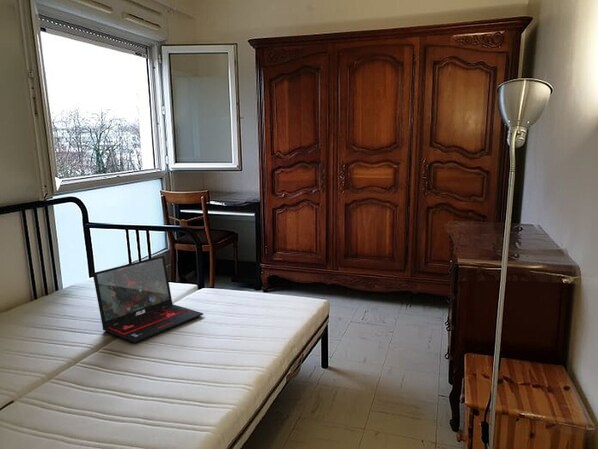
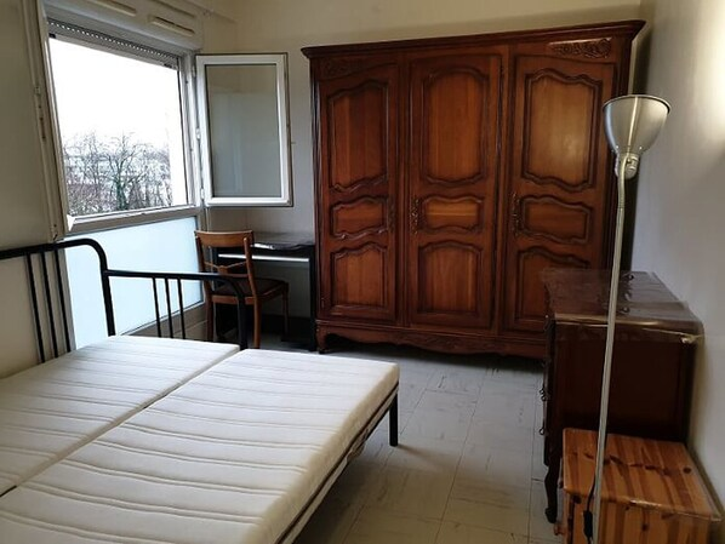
- laptop [92,255,204,344]
